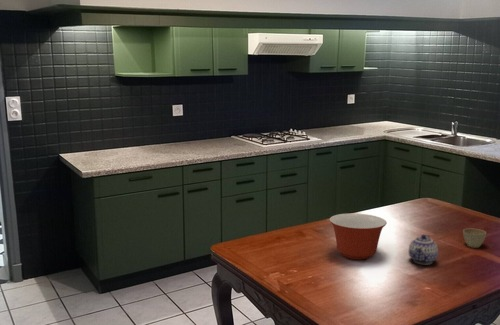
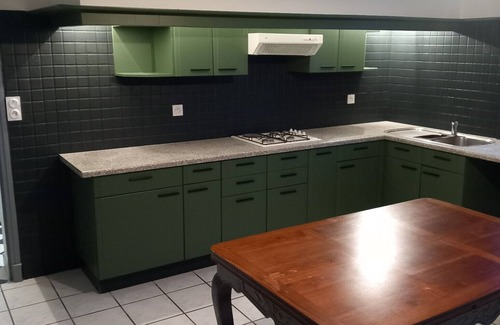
- teapot [408,234,439,265]
- mixing bowl [328,212,388,260]
- flower pot [462,228,487,249]
